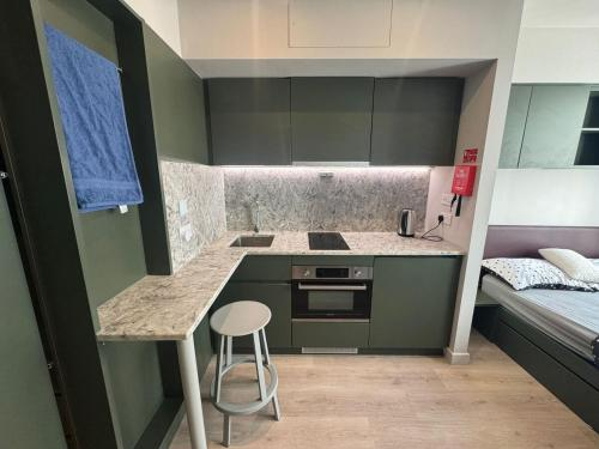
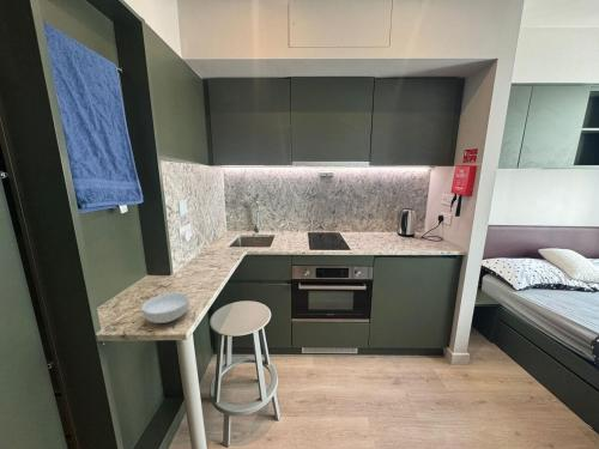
+ cereal bowl [141,291,190,324]
